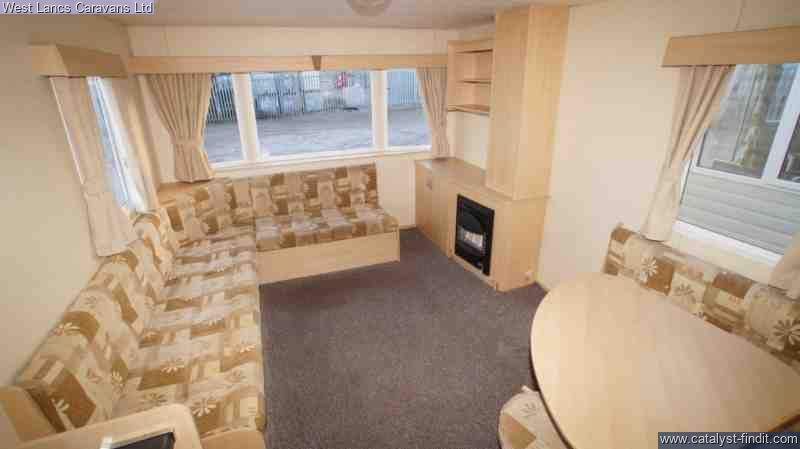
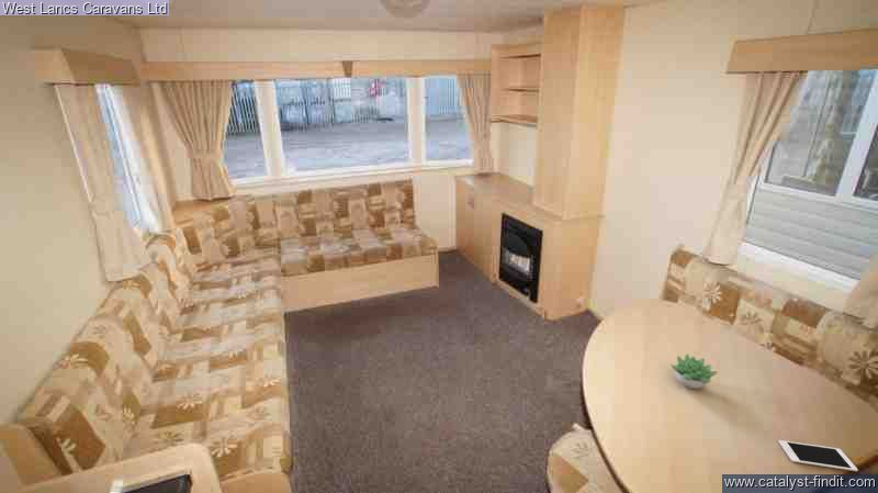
+ succulent plant [669,352,719,390]
+ cell phone [777,439,858,472]
